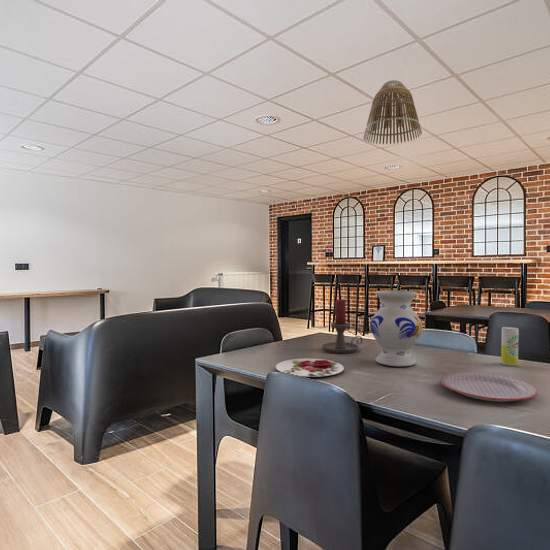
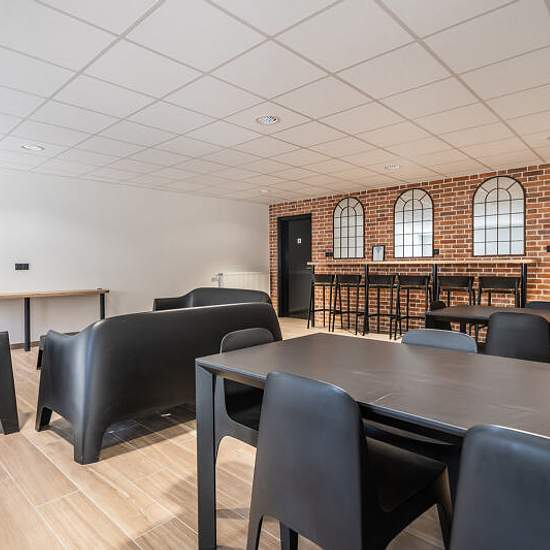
- plate [275,357,345,378]
- plate [439,371,539,403]
- lamp shade [363,79,423,145]
- beverage can [500,326,520,367]
- vase [369,290,423,368]
- candle holder [321,299,364,354]
